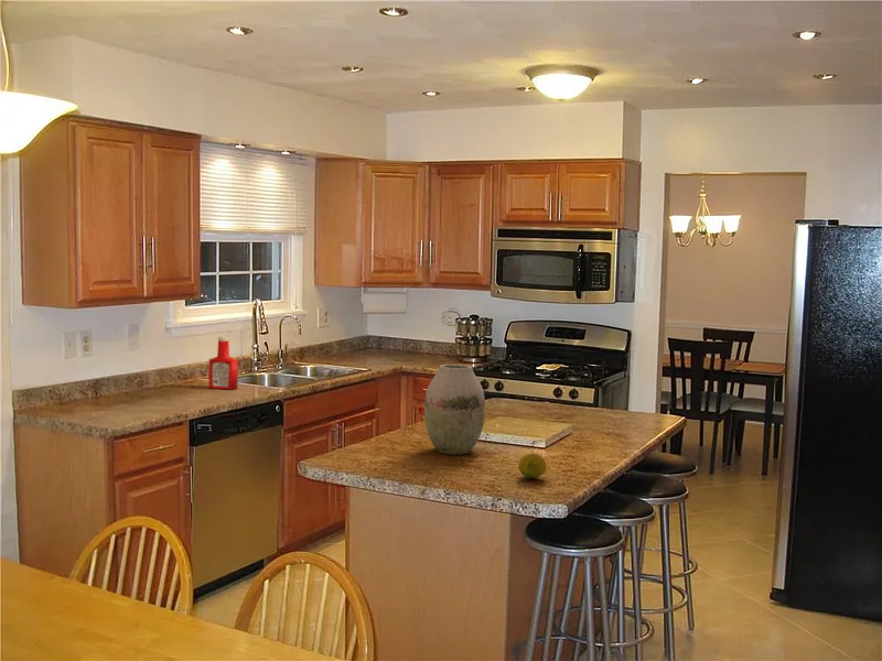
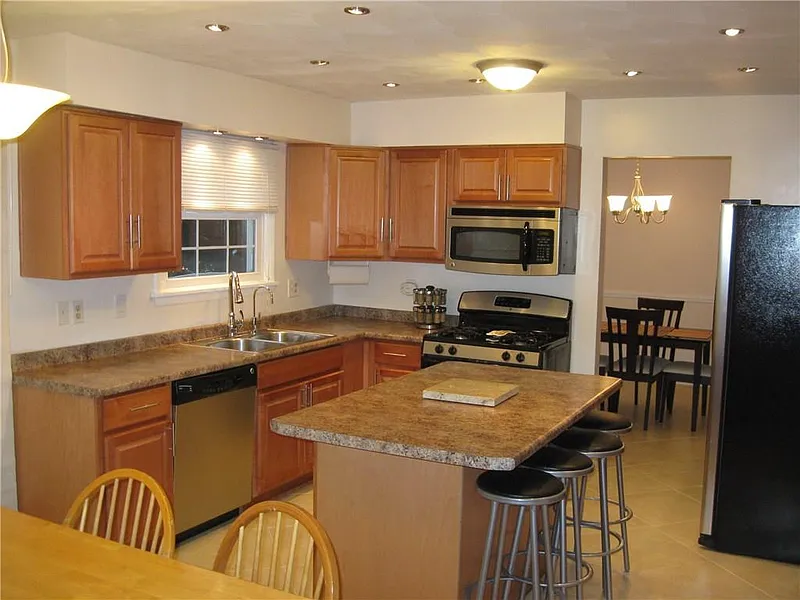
- soap bottle [208,336,239,391]
- vase [423,364,486,455]
- fruit [517,453,548,479]
